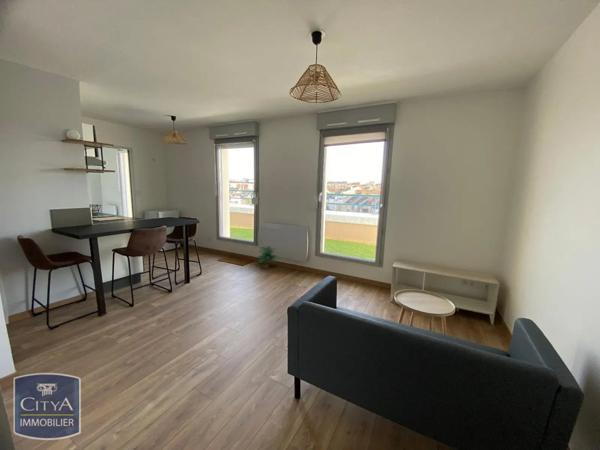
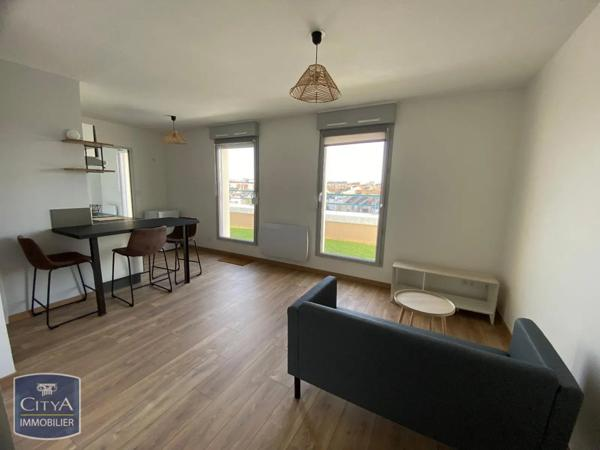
- potted plant [256,245,279,270]
